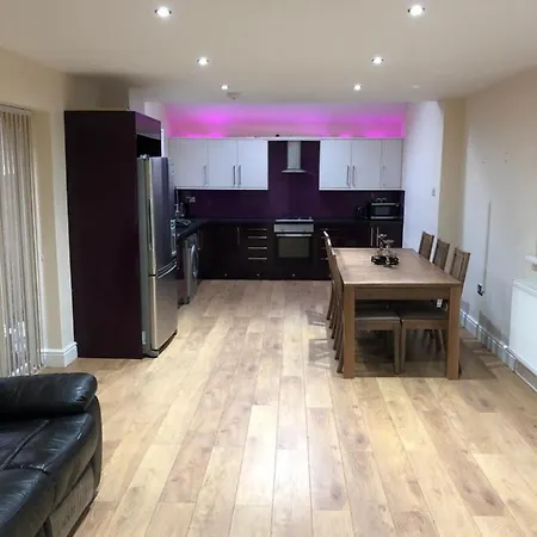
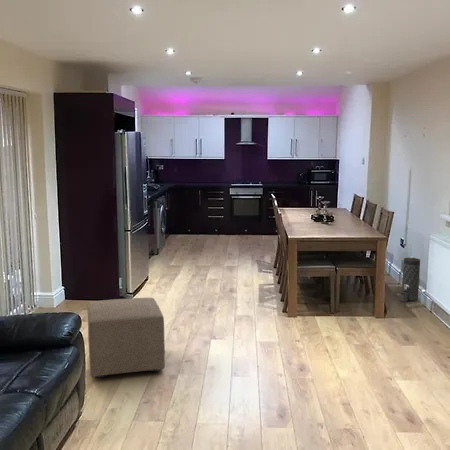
+ ottoman [87,297,166,379]
+ canister [399,256,421,303]
